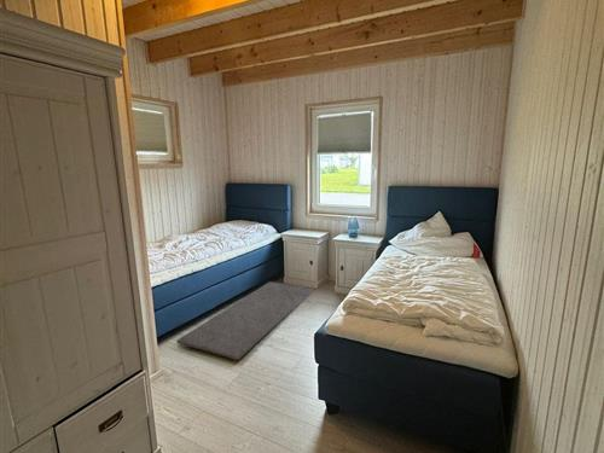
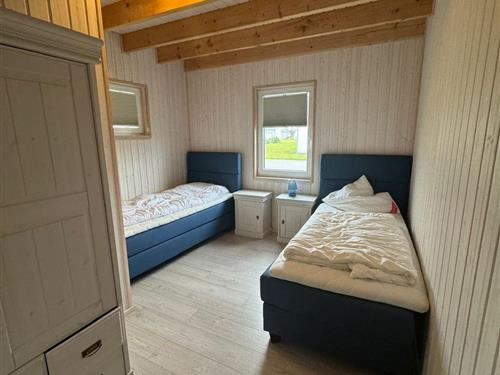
- rug [175,280,316,361]
